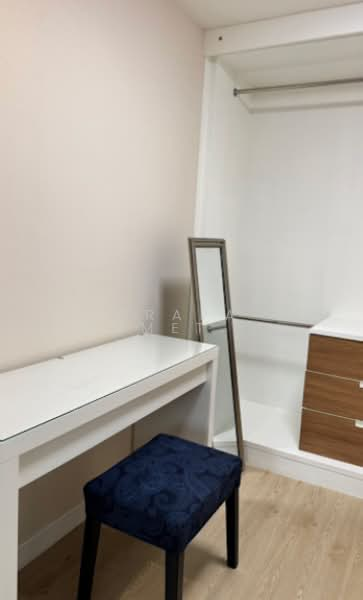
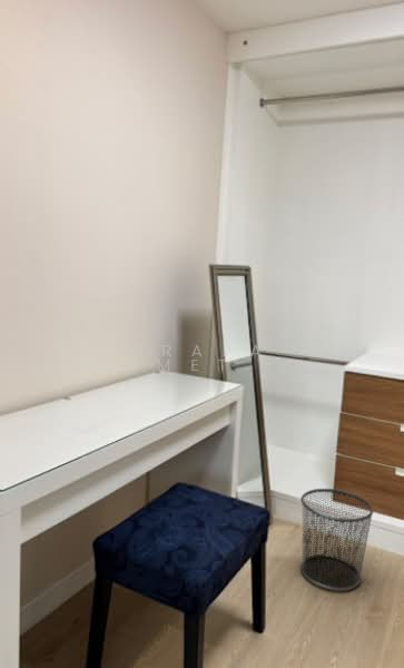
+ waste bin [299,488,374,592]
